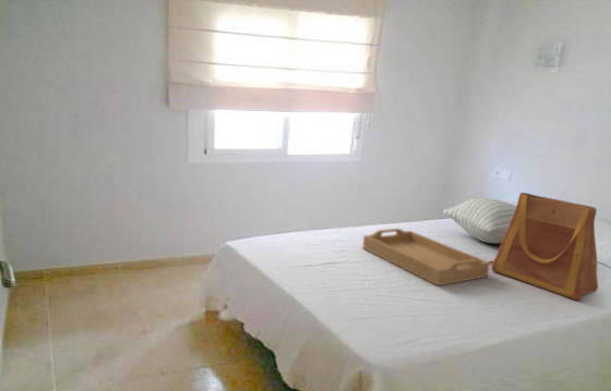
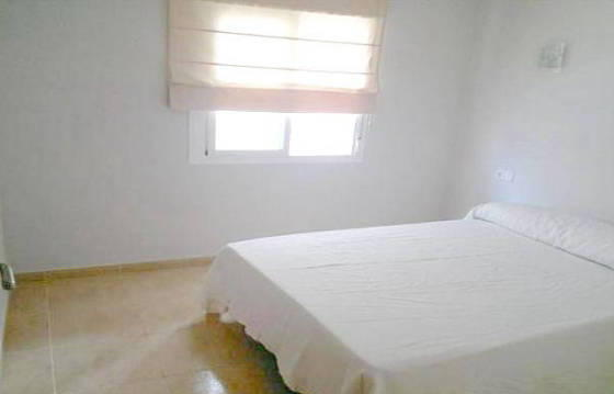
- pillow [442,197,517,245]
- tote bag [491,192,599,301]
- serving tray [361,228,491,288]
